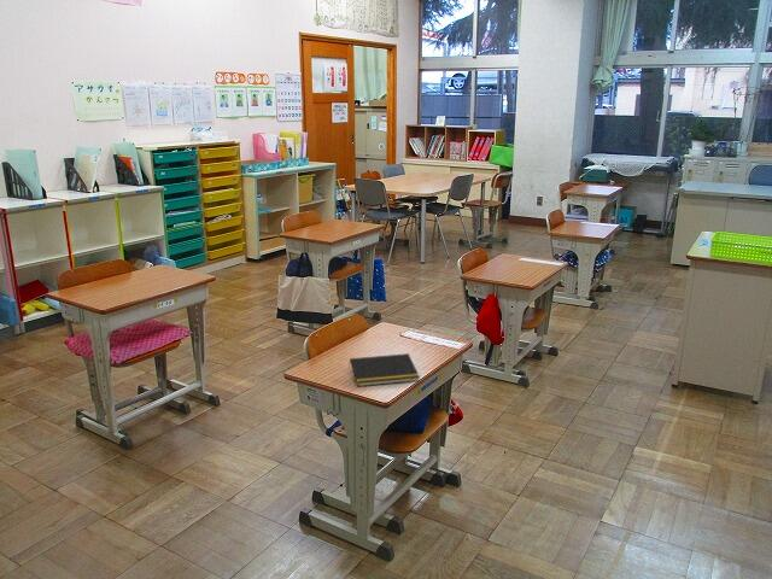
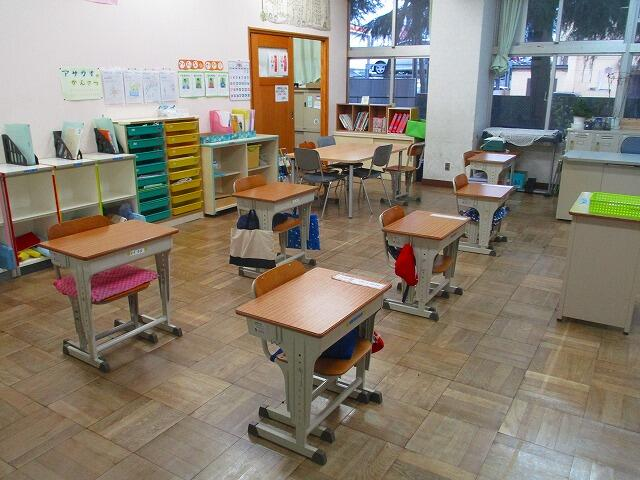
- notepad [347,352,421,387]
